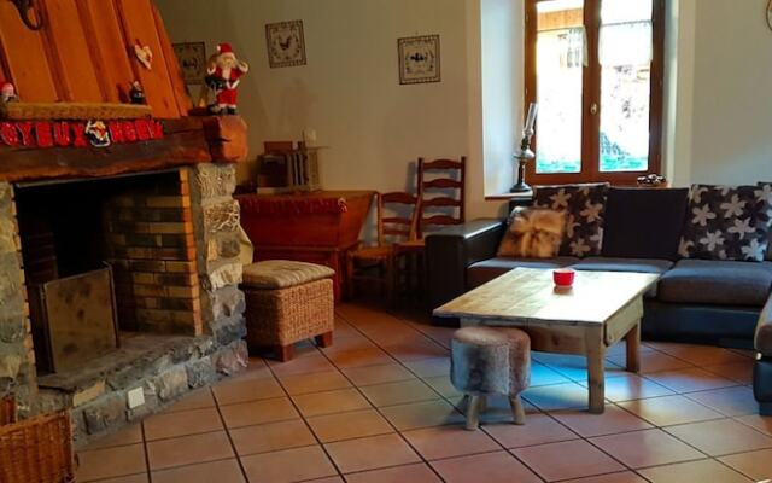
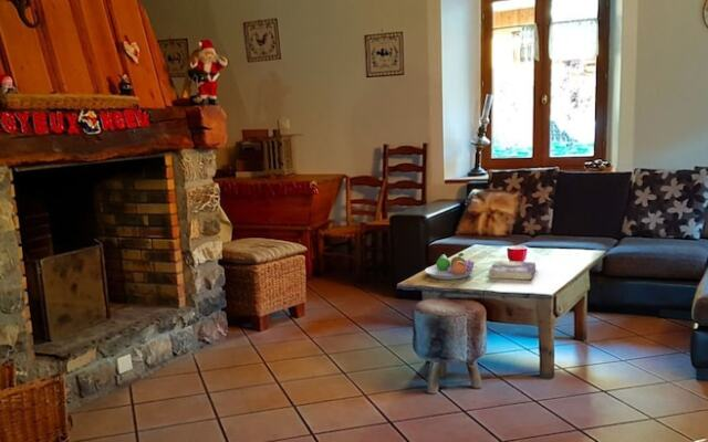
+ book [488,261,537,281]
+ fruit bowl [424,252,476,281]
